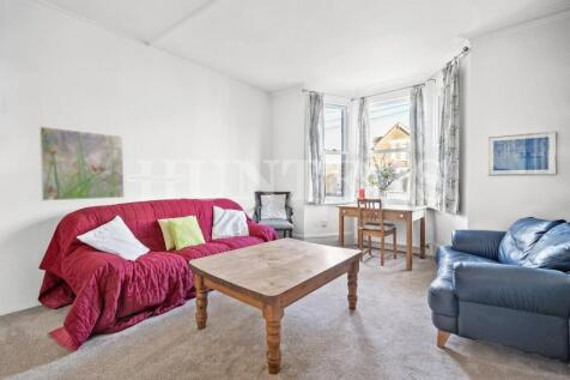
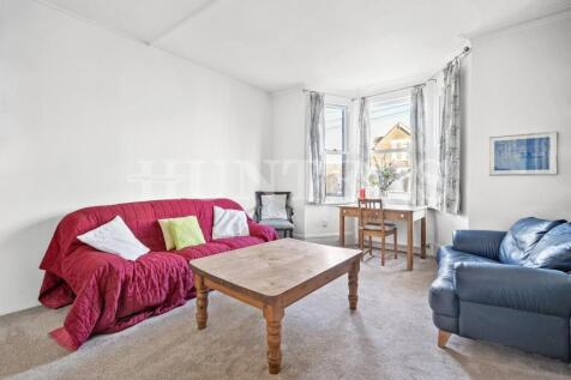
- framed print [38,125,126,203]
